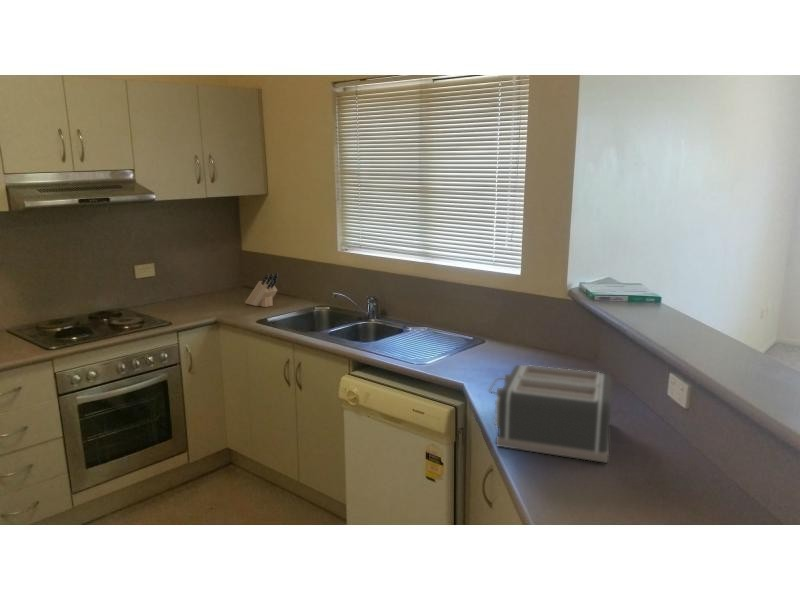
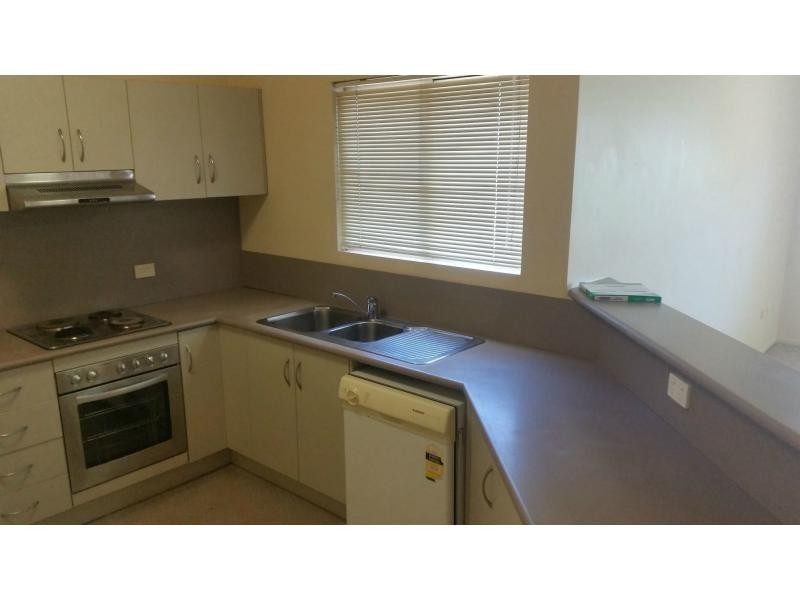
- toaster [488,364,613,464]
- knife block [244,272,279,308]
